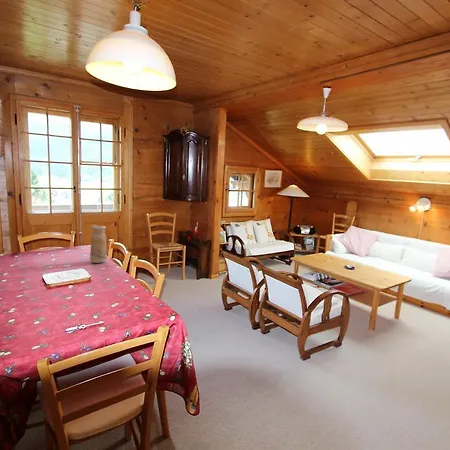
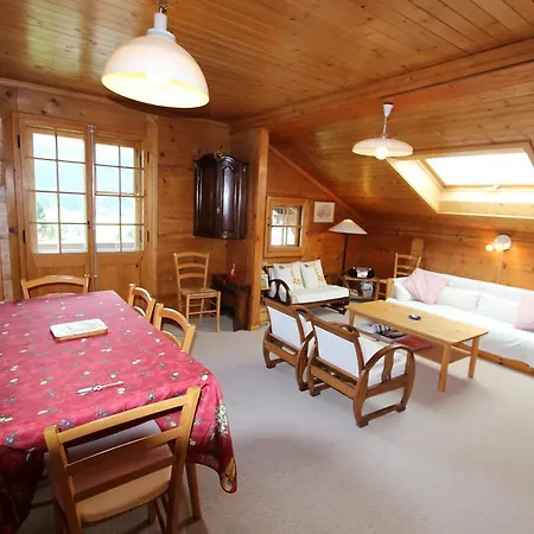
- vase [89,224,108,264]
